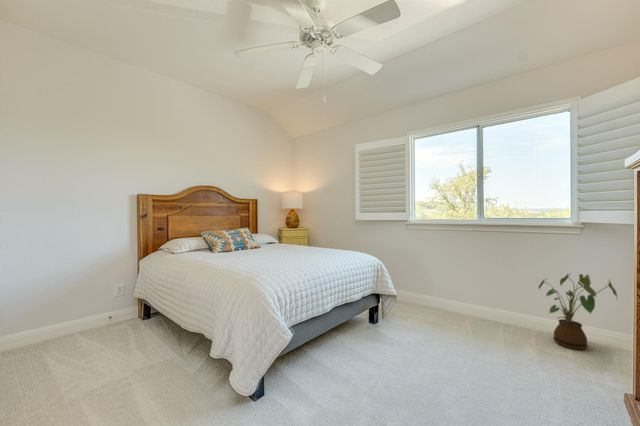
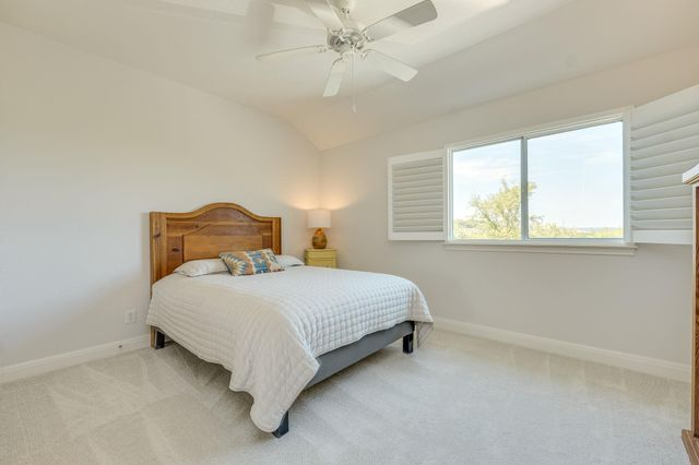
- house plant [537,272,619,351]
